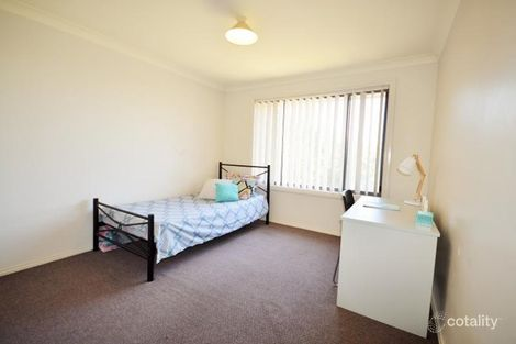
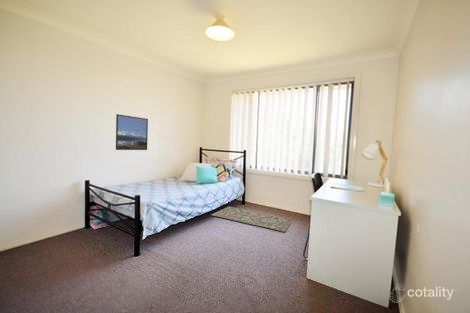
+ rug [210,206,293,233]
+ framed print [115,113,149,151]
